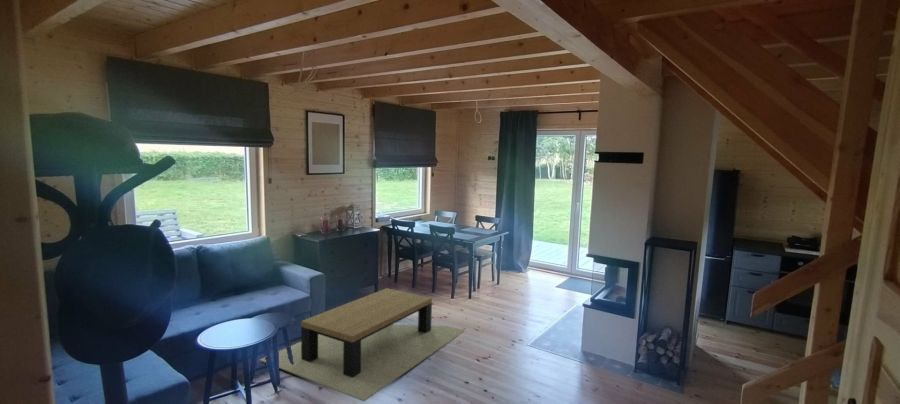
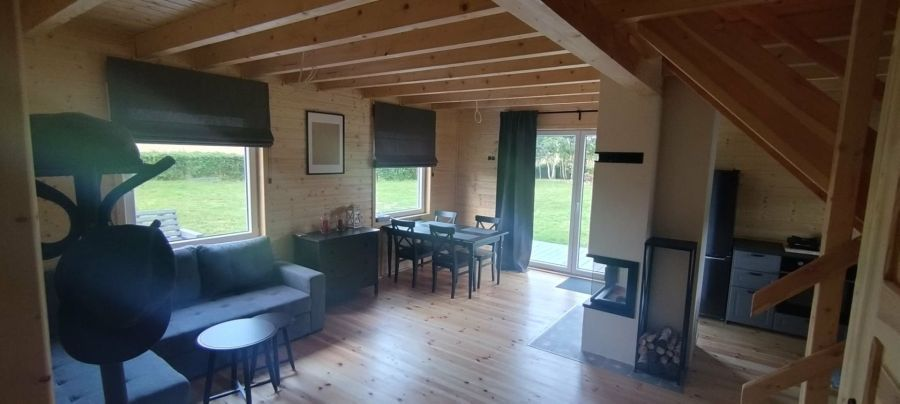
- coffee table [259,287,466,402]
